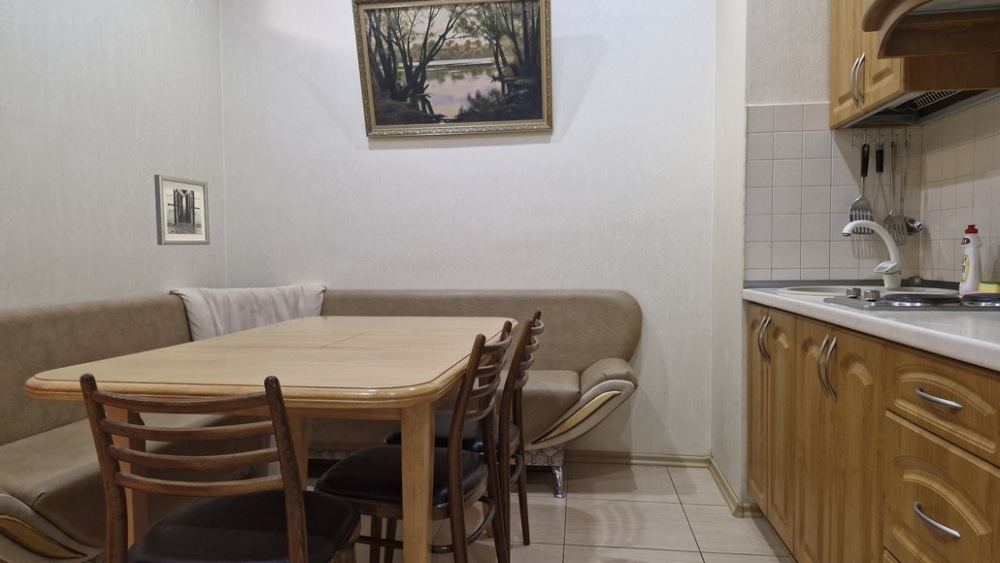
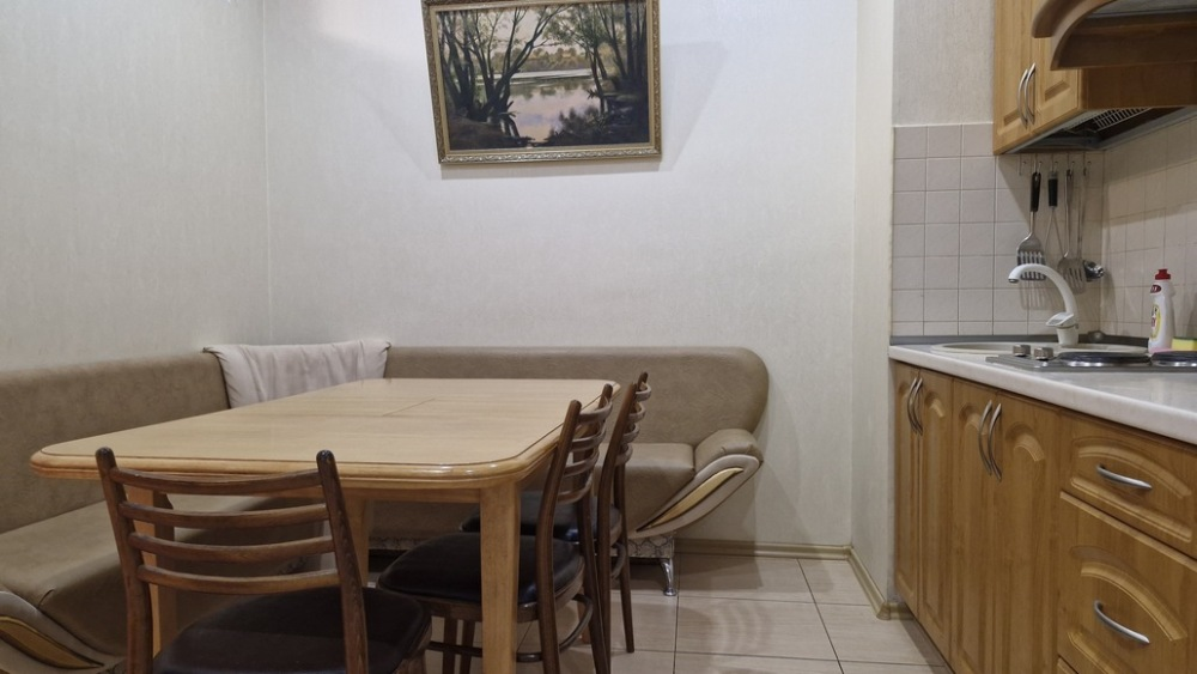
- wall art [153,174,211,246]
